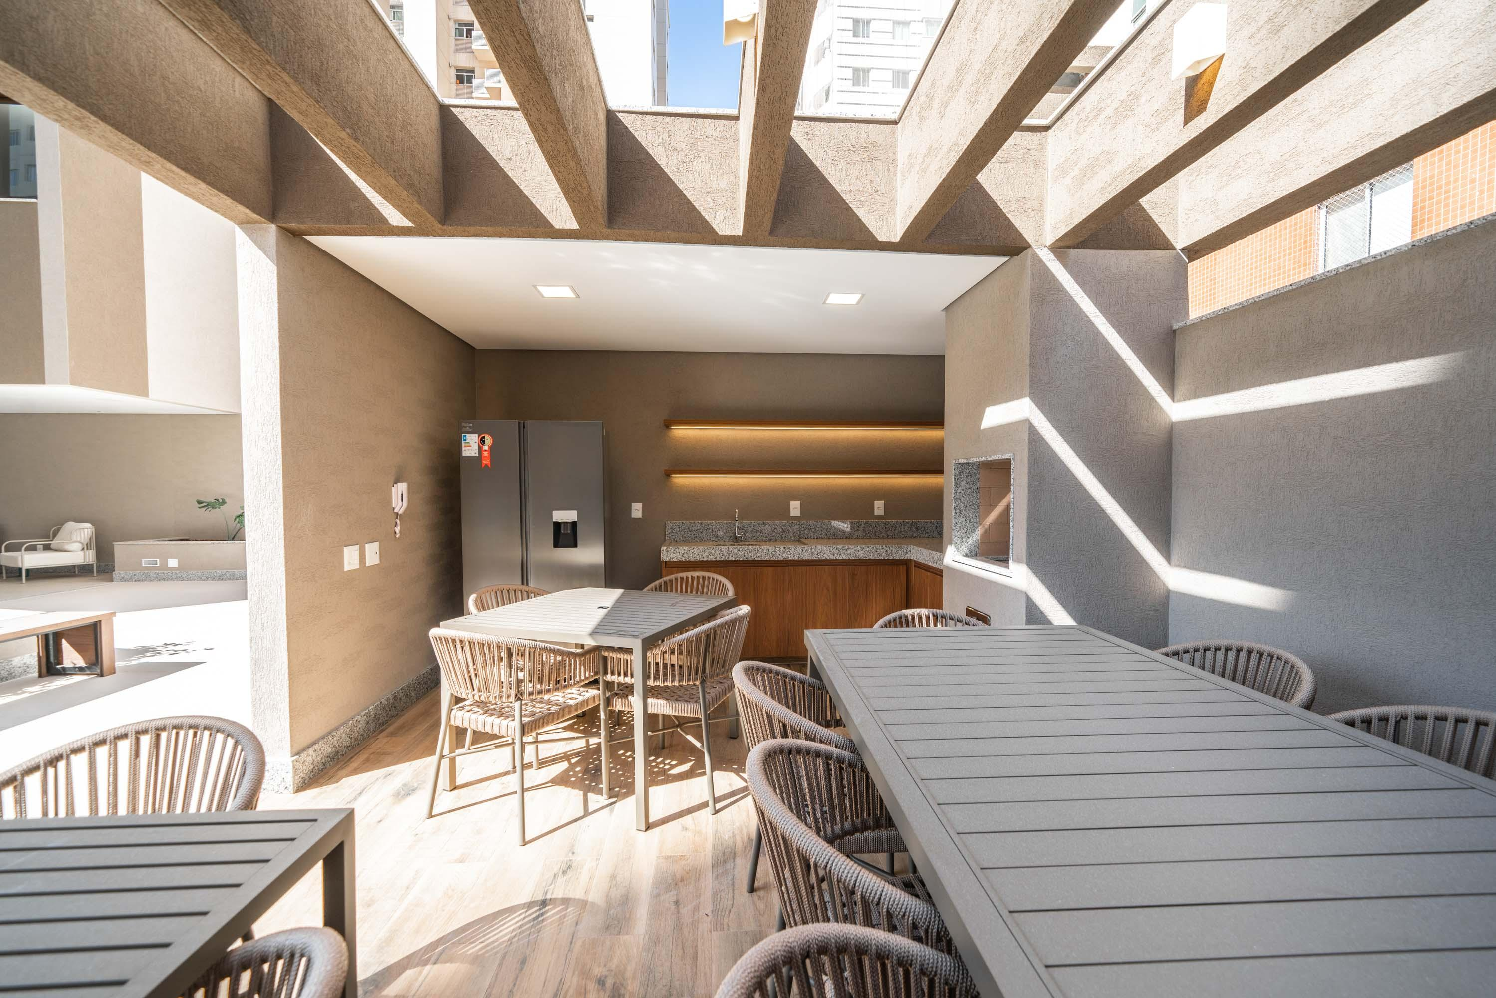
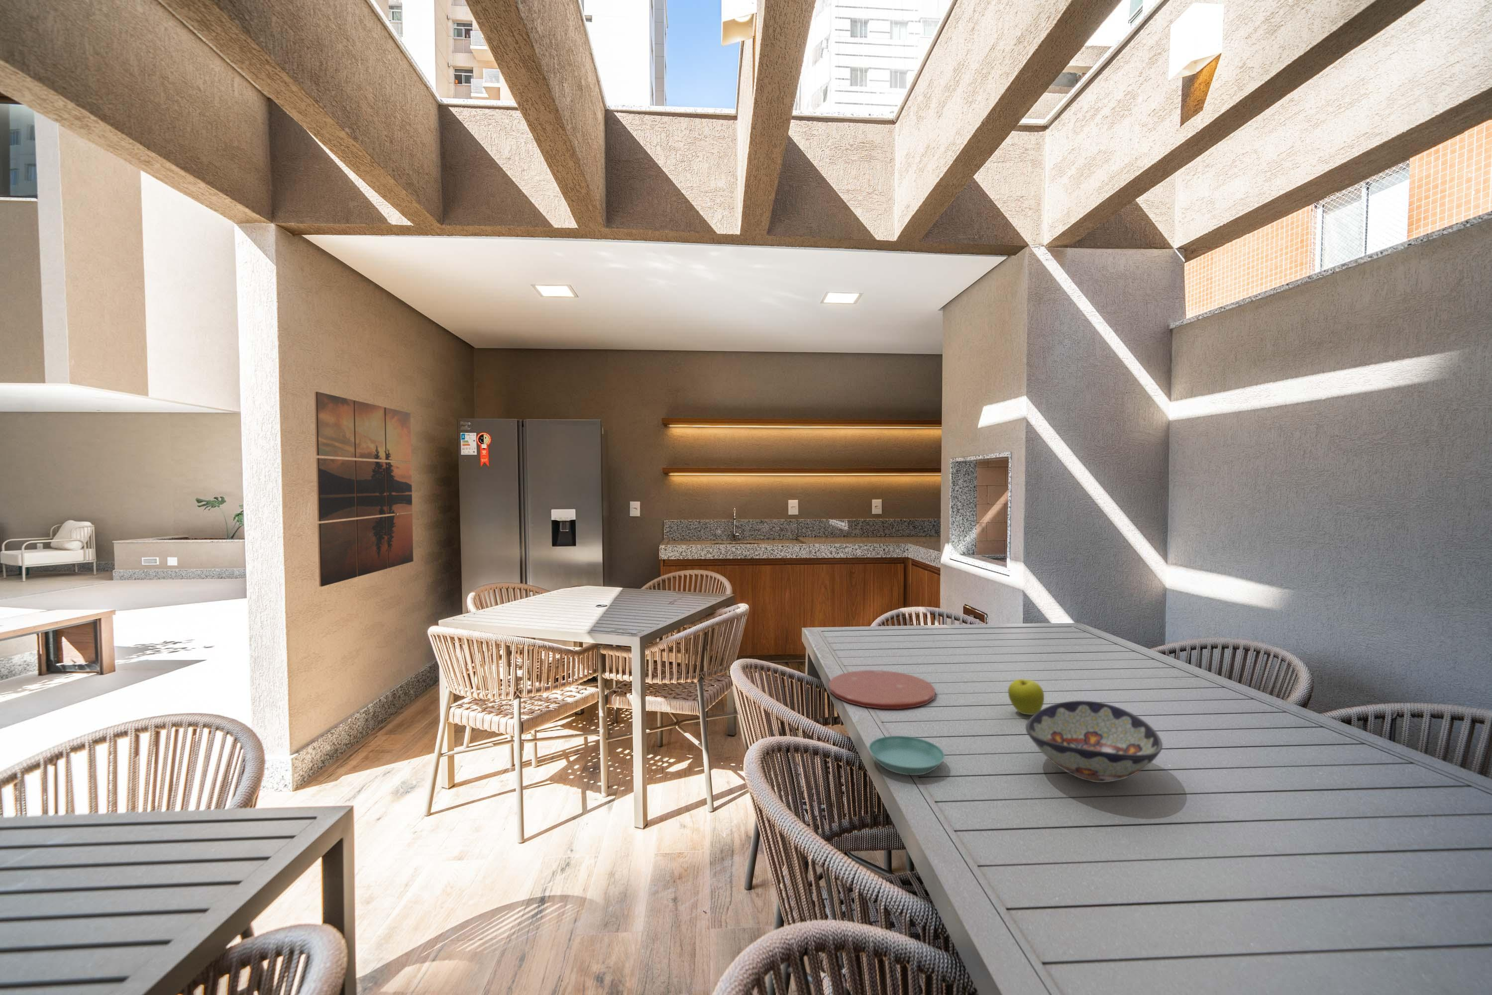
+ saucer [868,735,945,775]
+ wall art [314,391,414,587]
+ decorative bowl [1024,700,1163,783]
+ fruit [1008,679,1044,715]
+ plate [828,670,935,710]
